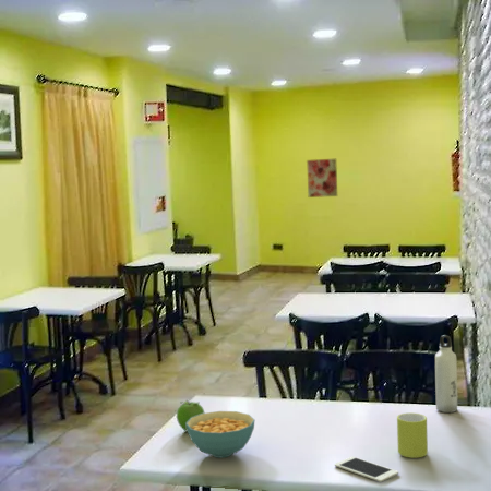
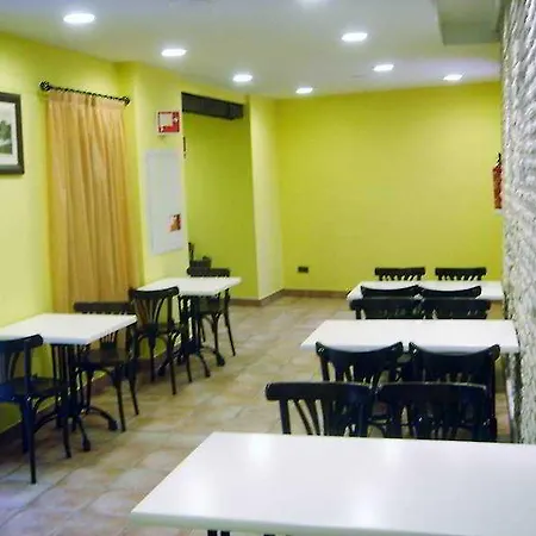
- wall art [306,158,338,199]
- mug [396,412,429,459]
- cell phone [334,455,399,483]
- cereal bowl [187,410,255,459]
- fruit [176,399,205,433]
- water bottle [434,334,458,414]
